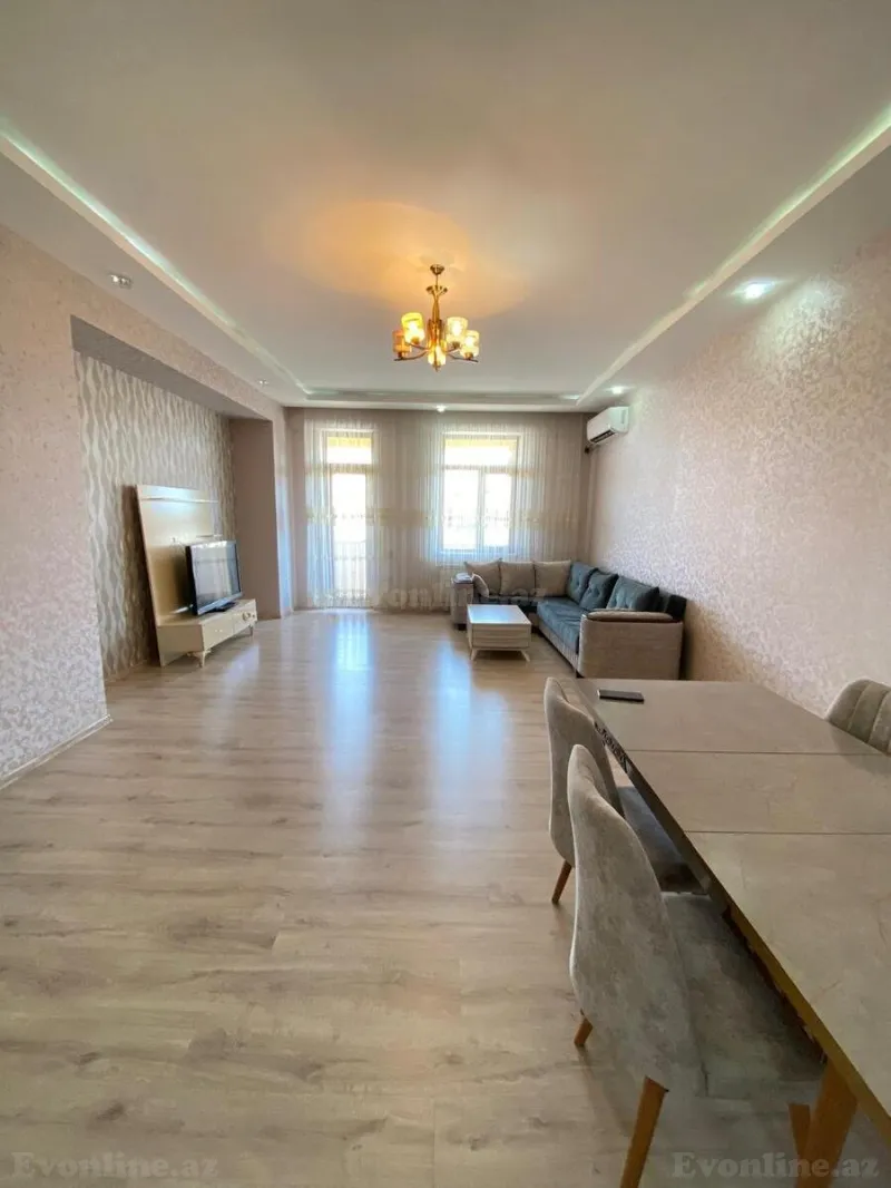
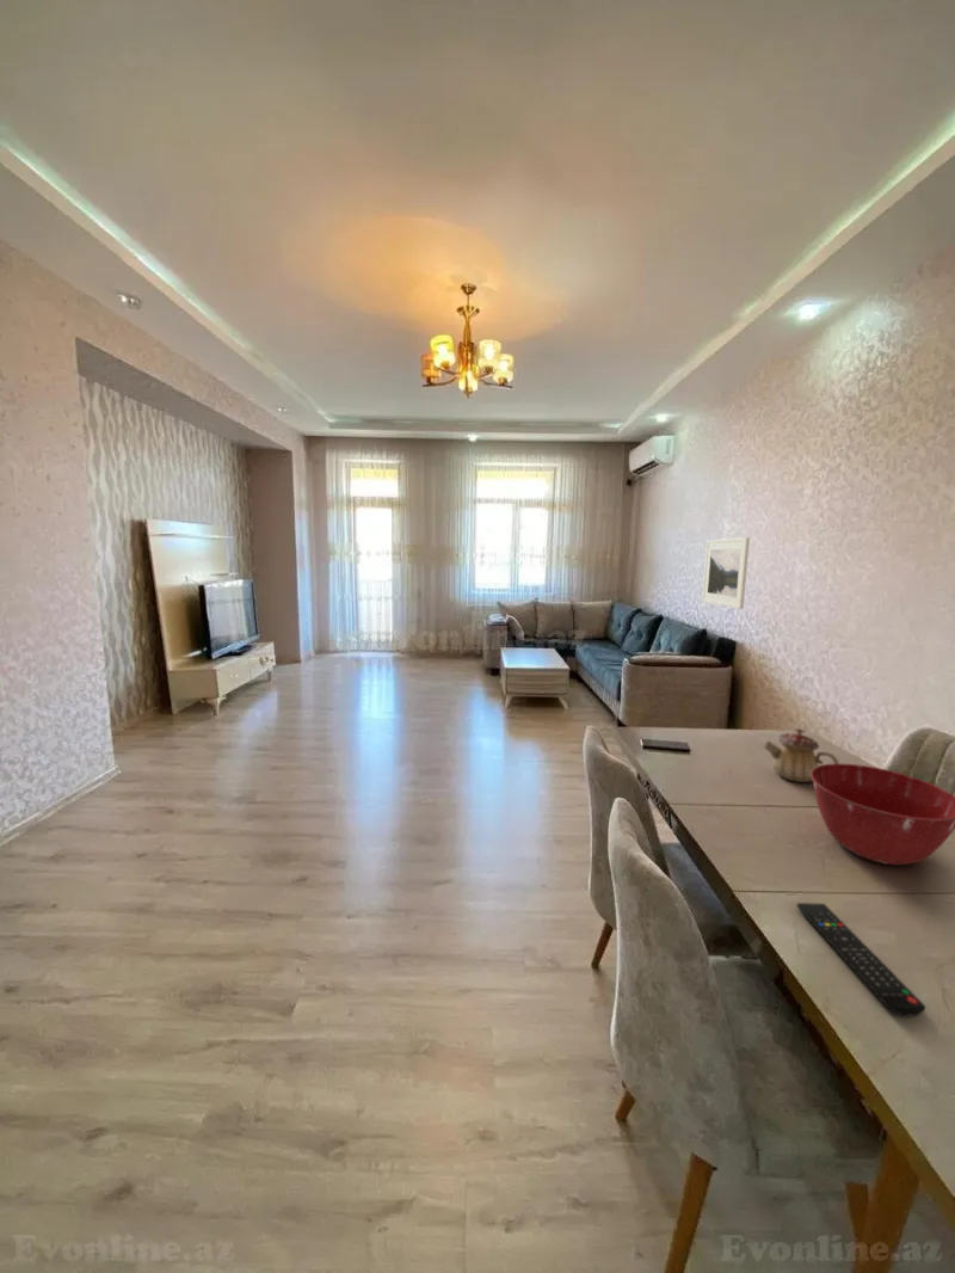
+ mixing bowl [811,762,955,866]
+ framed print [701,536,751,610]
+ remote control [795,902,926,1019]
+ teapot [763,727,839,783]
